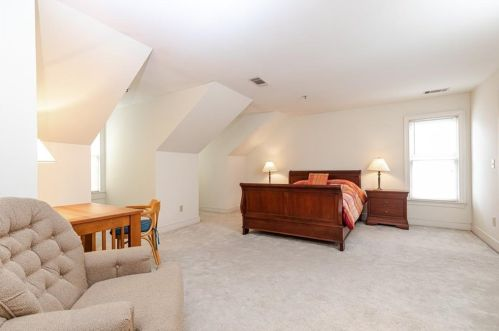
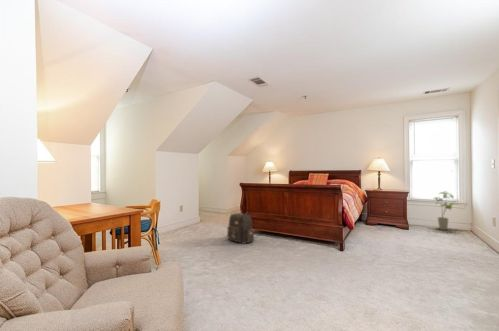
+ house plant [434,191,460,231]
+ backpack [226,211,255,245]
